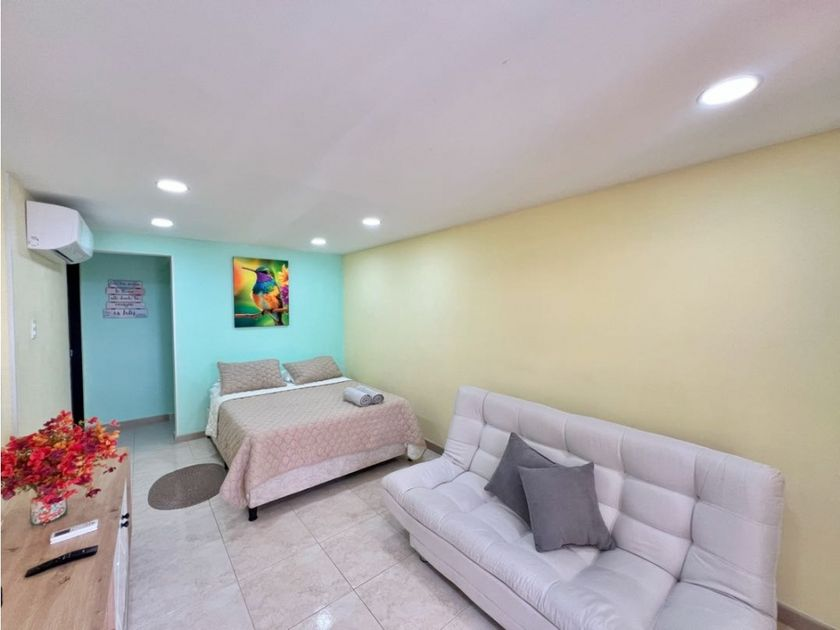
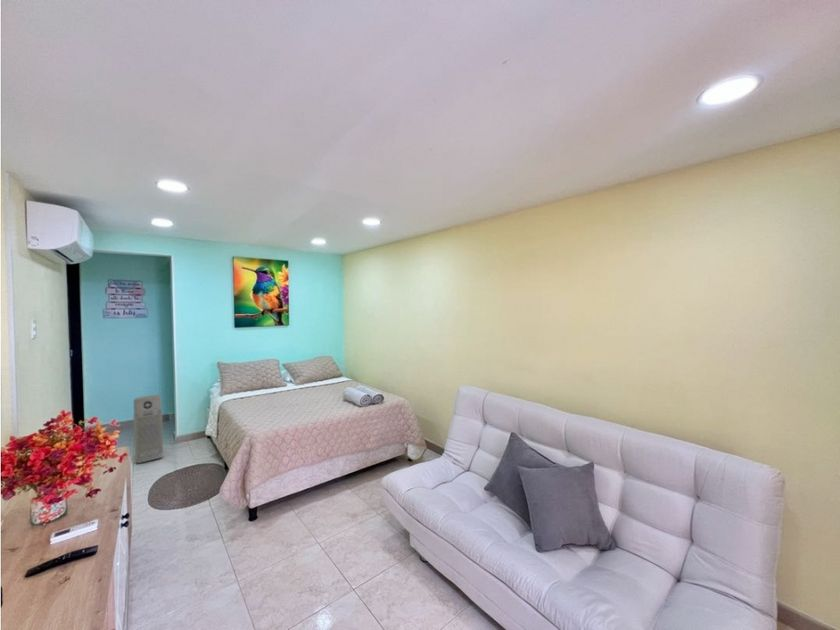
+ air purifier [133,394,164,464]
